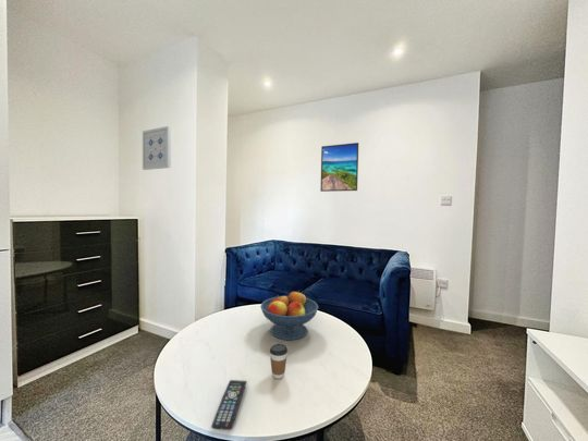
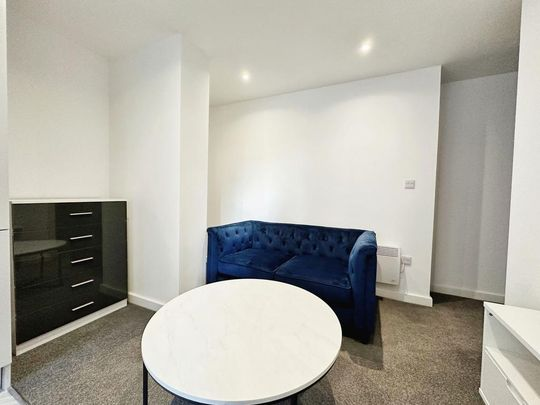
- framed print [319,142,359,193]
- wall art [142,125,172,171]
- remote control [210,379,248,431]
- coffee cup [269,343,289,380]
- fruit bowl [259,290,319,341]
